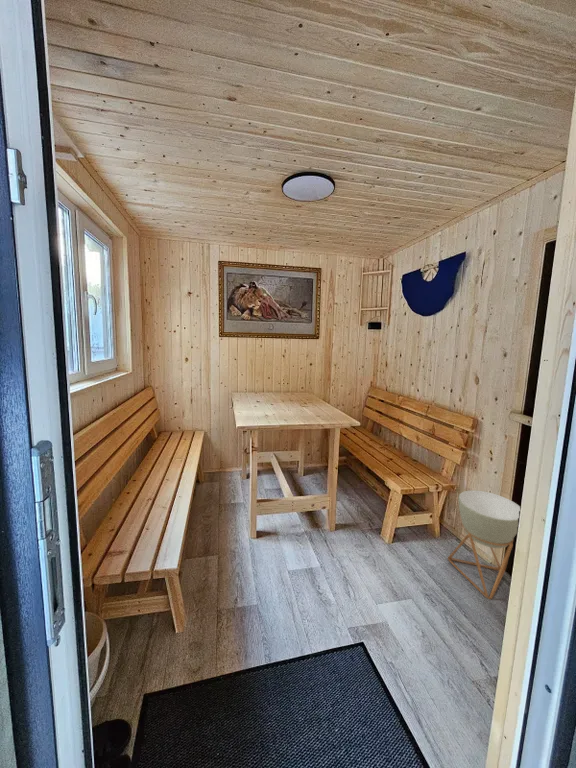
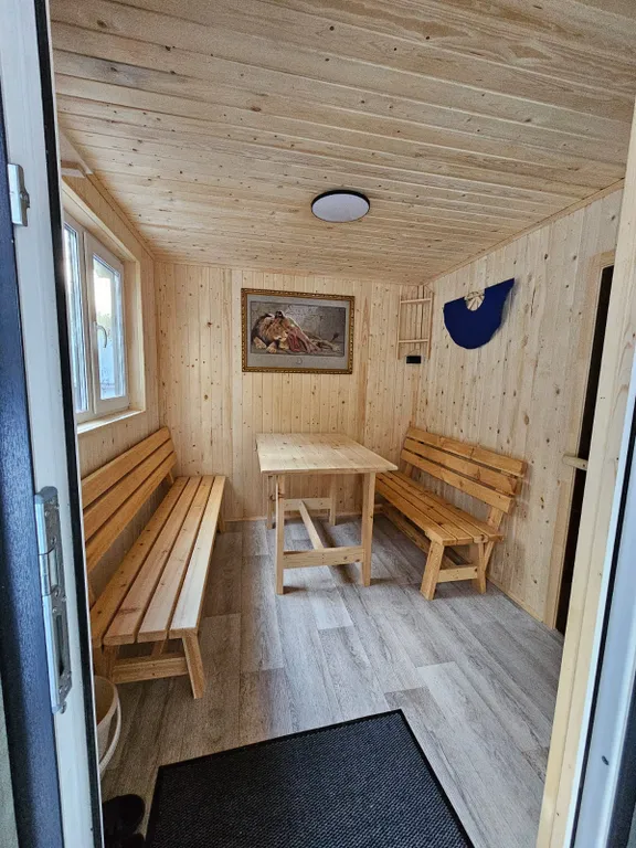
- planter [447,489,521,600]
